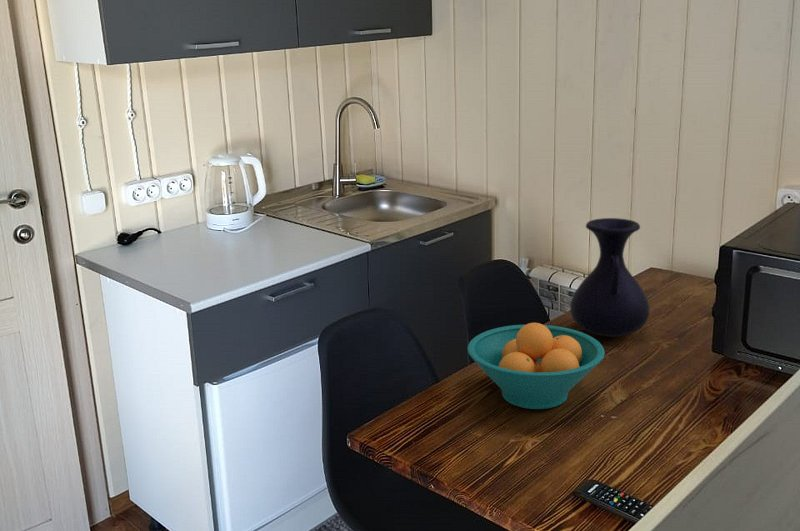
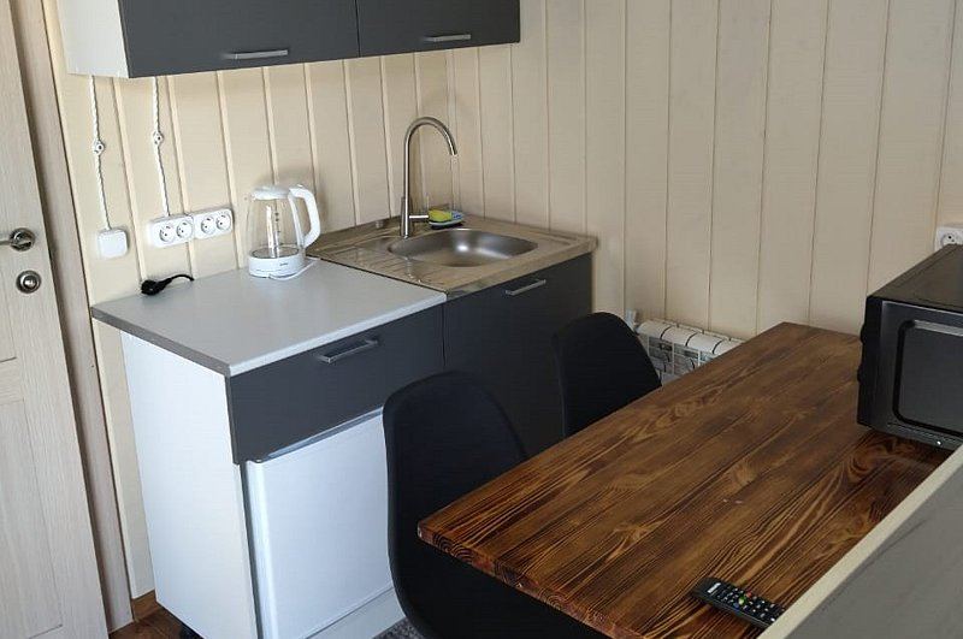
- fruit bowl [467,322,606,410]
- vase [569,217,651,338]
